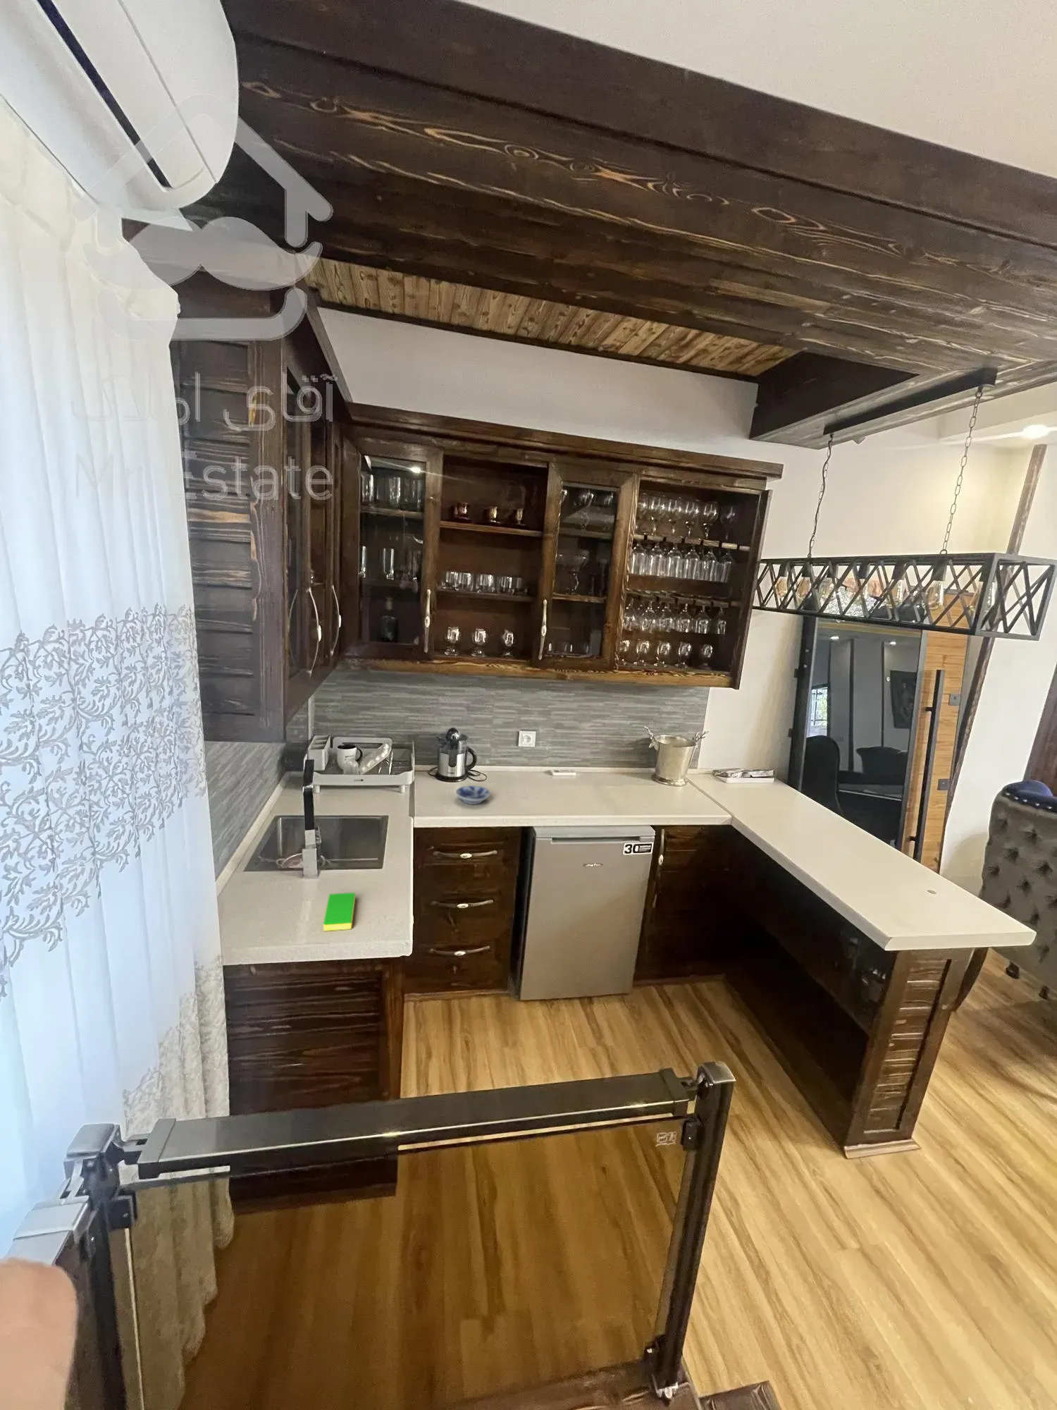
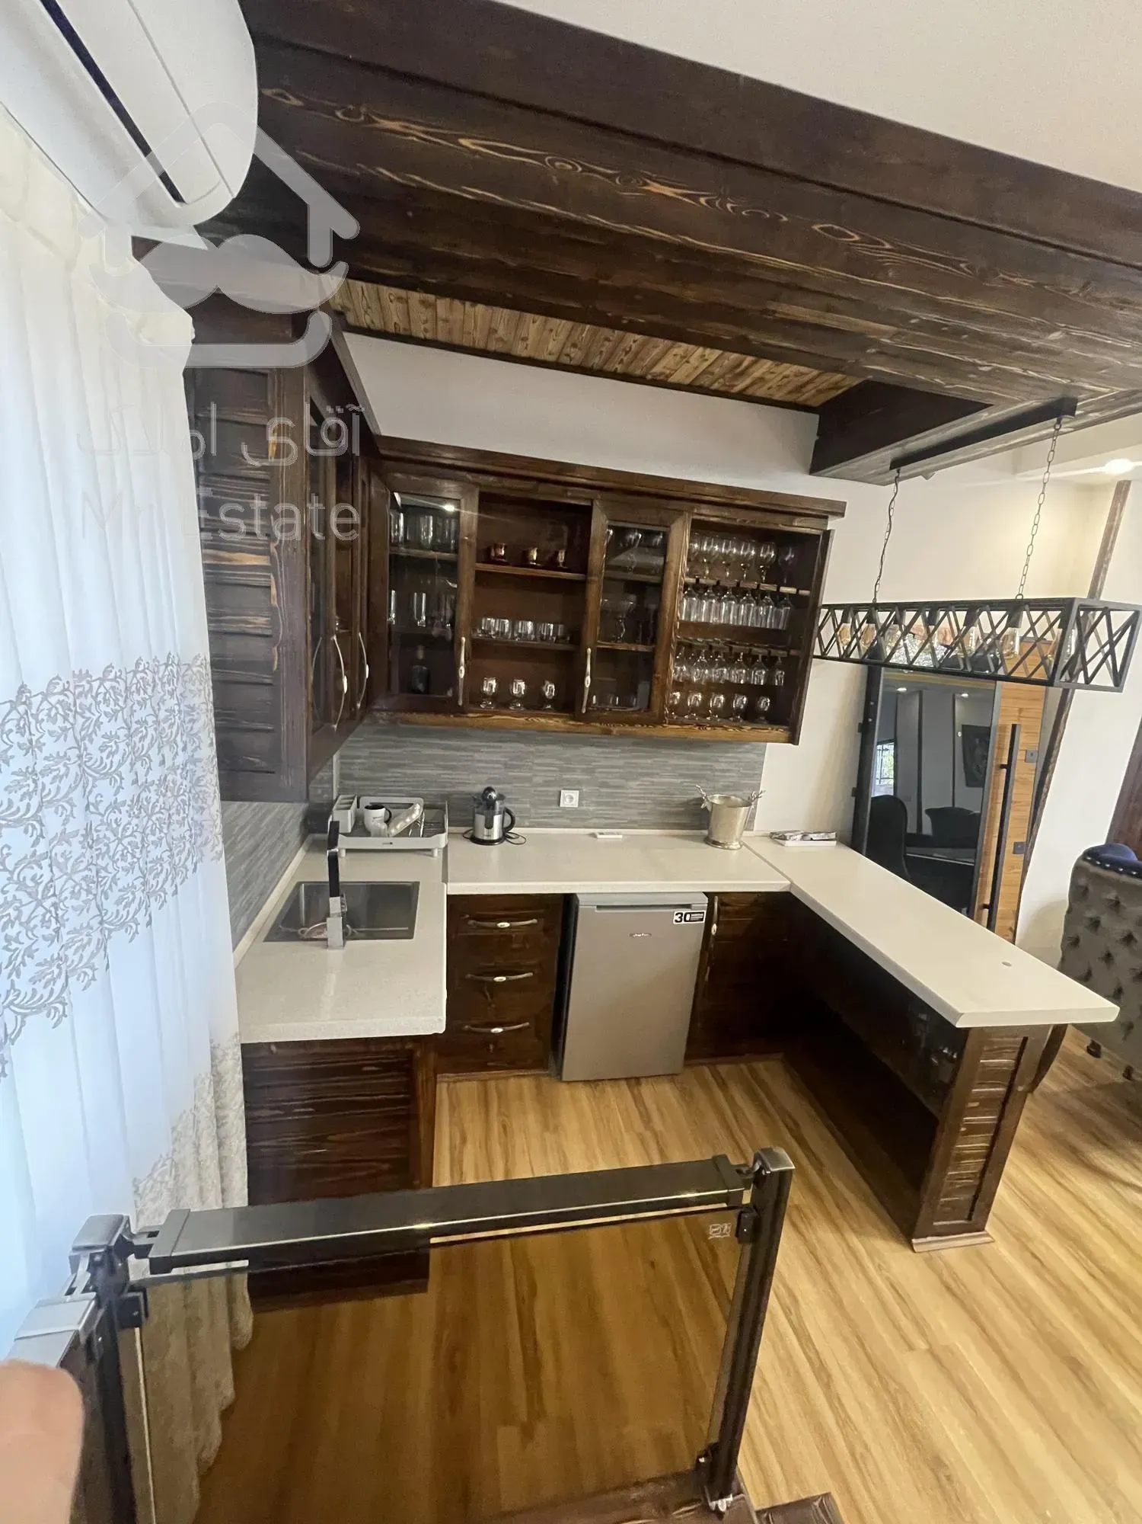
- dish sponge [323,892,356,931]
- bowl [455,785,491,805]
